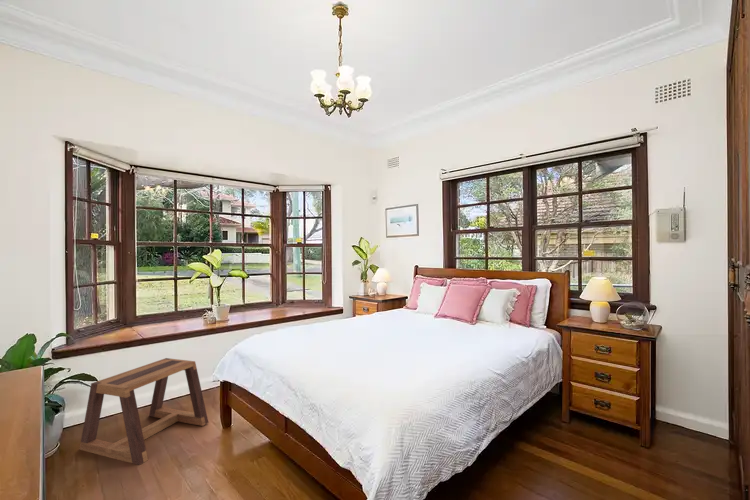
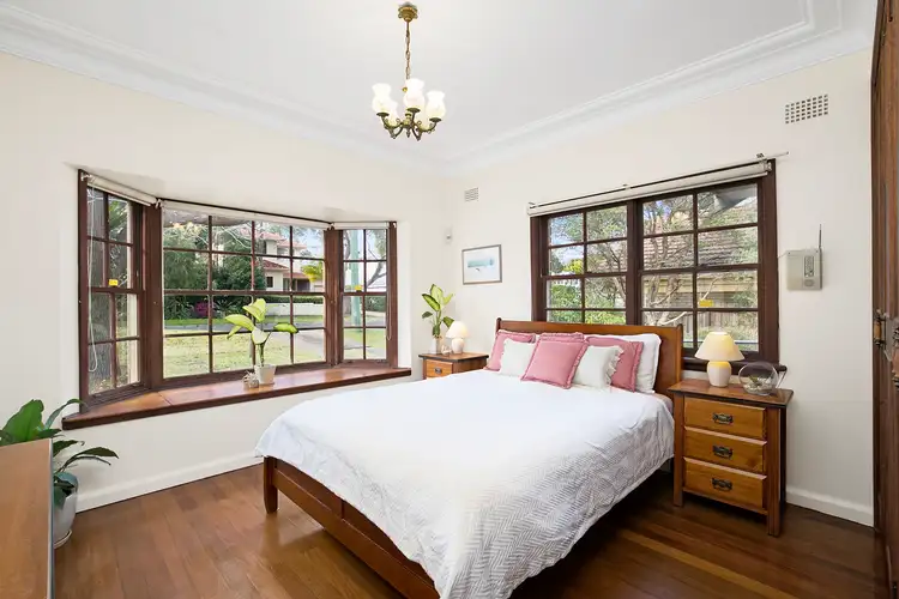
- stool [78,357,209,466]
